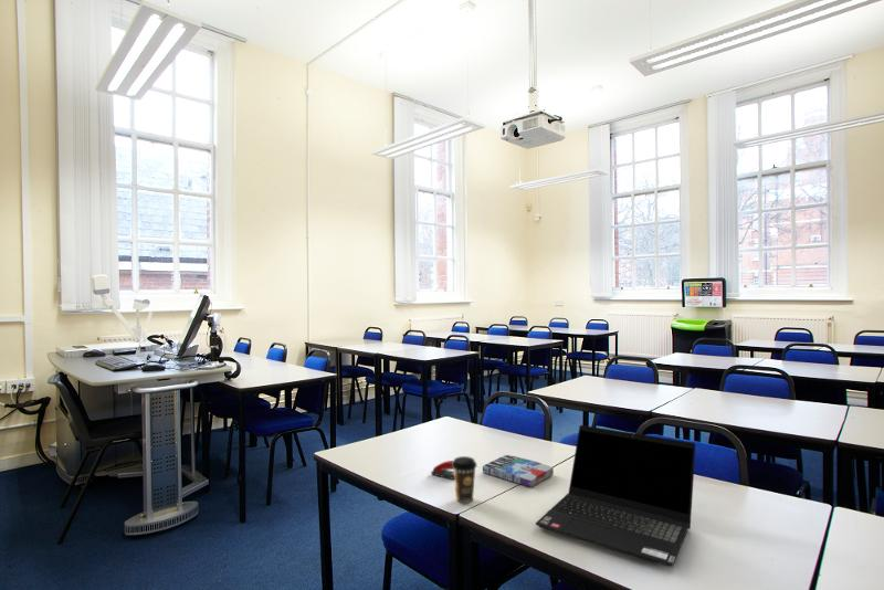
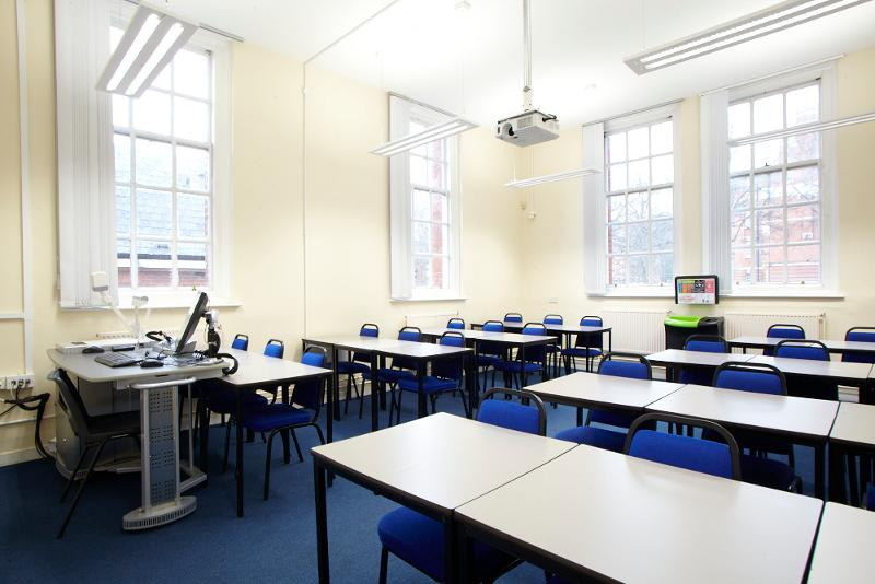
- coffee cup [452,455,478,504]
- laptop computer [535,424,697,567]
- stapler [430,460,454,480]
- book [482,454,555,488]
